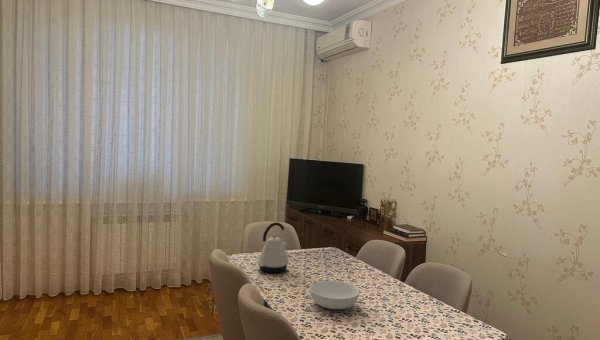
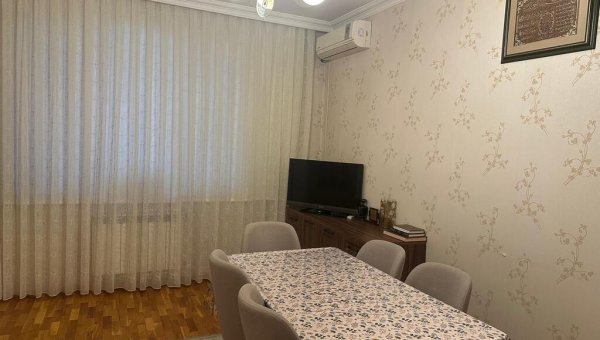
- serving bowl [309,280,360,310]
- kettle [257,221,289,274]
